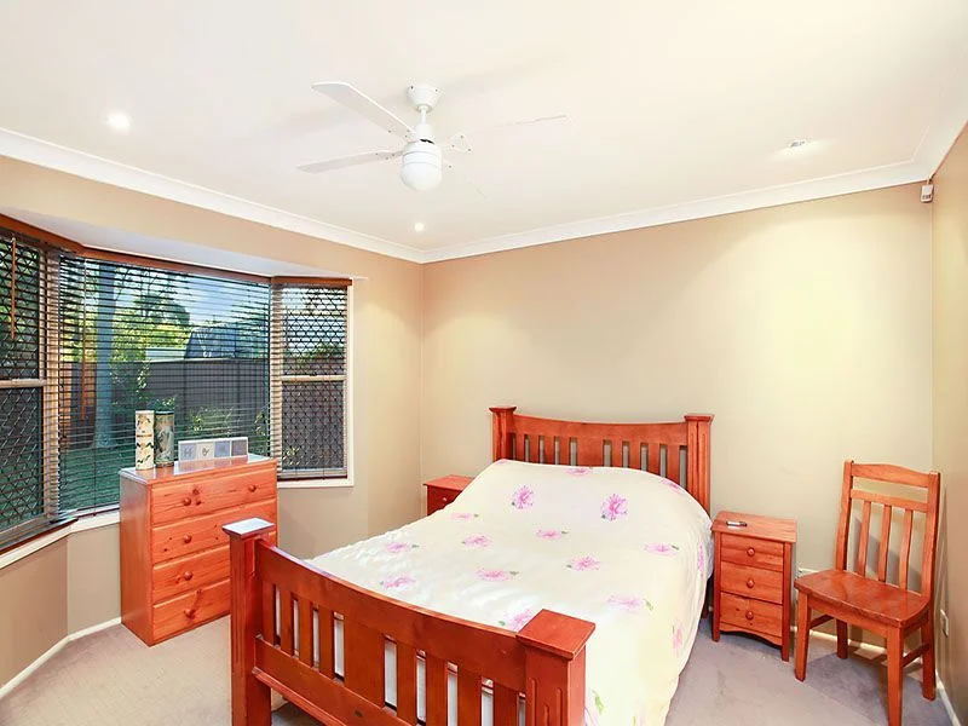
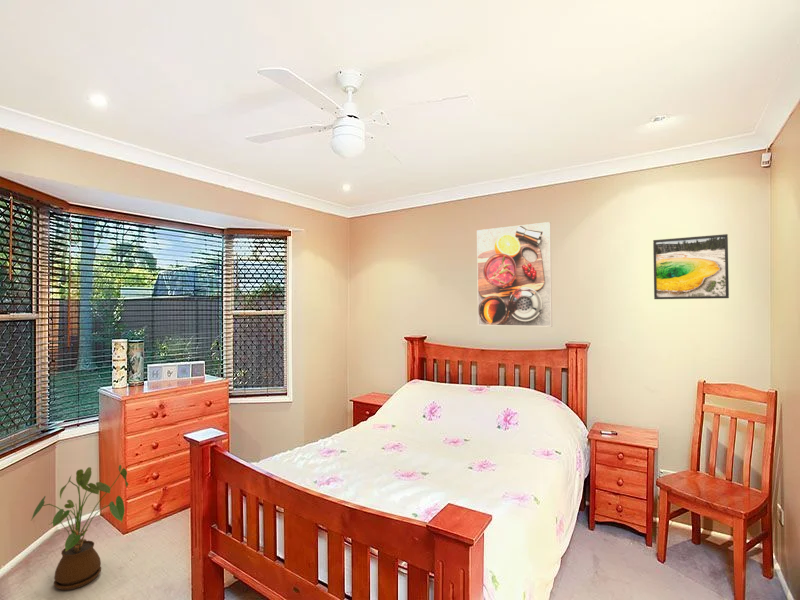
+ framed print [652,233,730,300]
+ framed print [476,221,553,328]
+ house plant [31,464,129,591]
